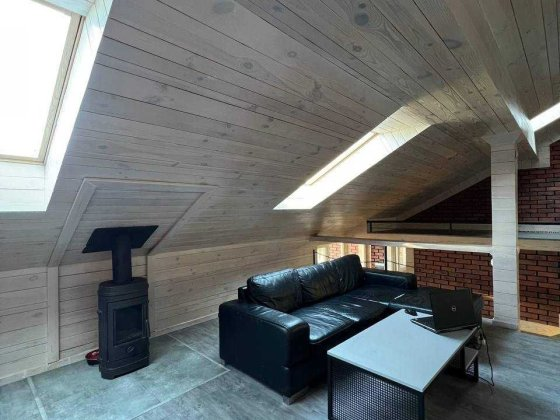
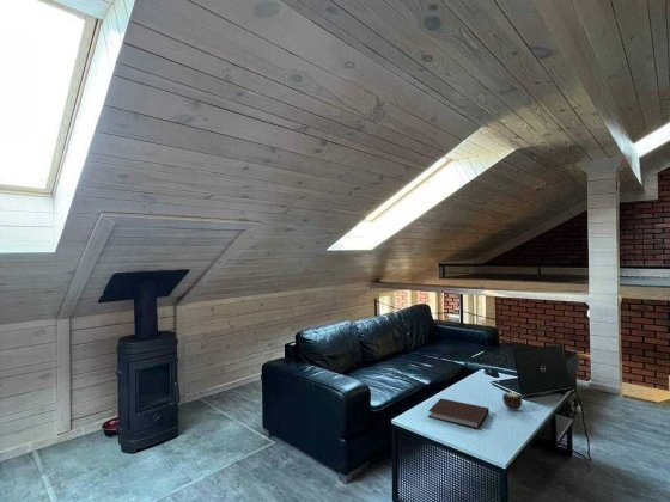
+ candle [501,391,524,412]
+ notebook [427,397,491,430]
